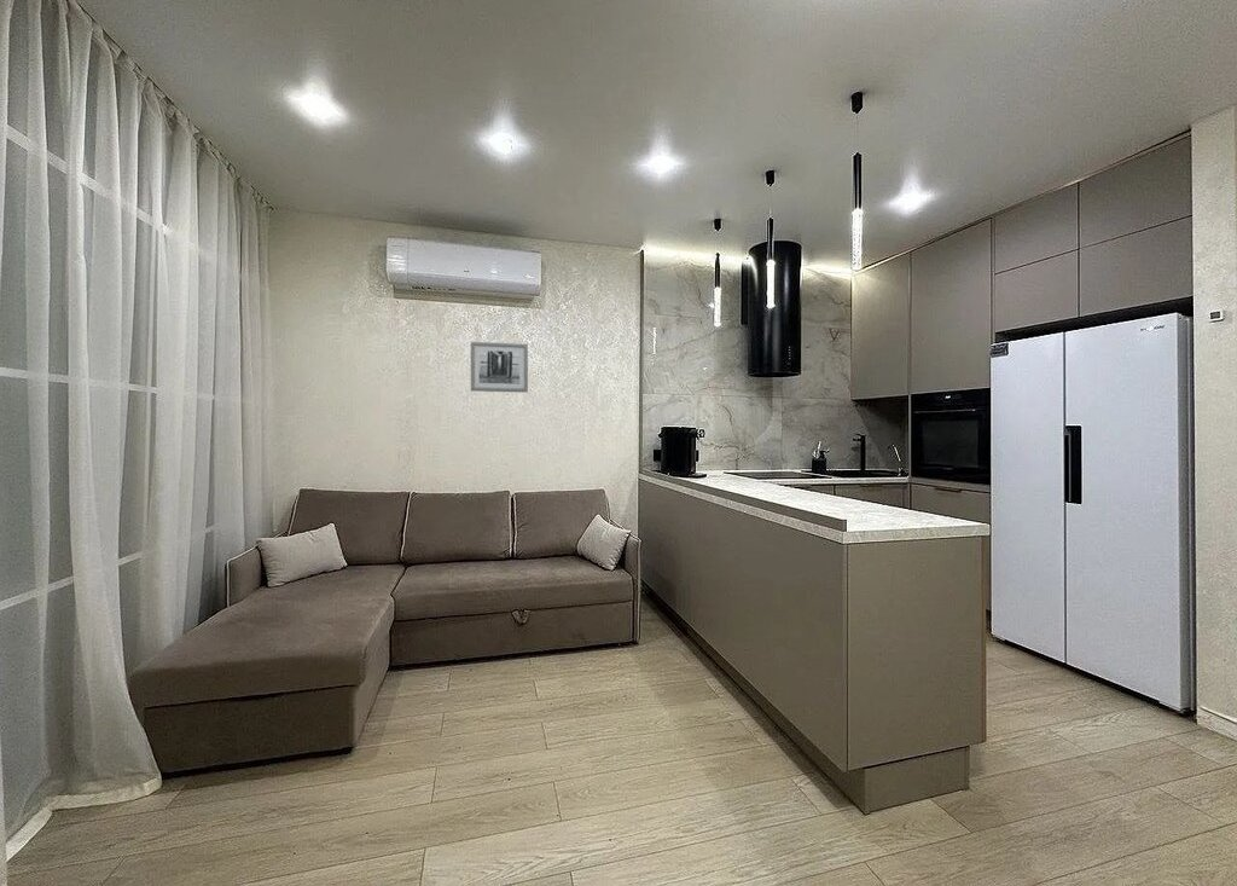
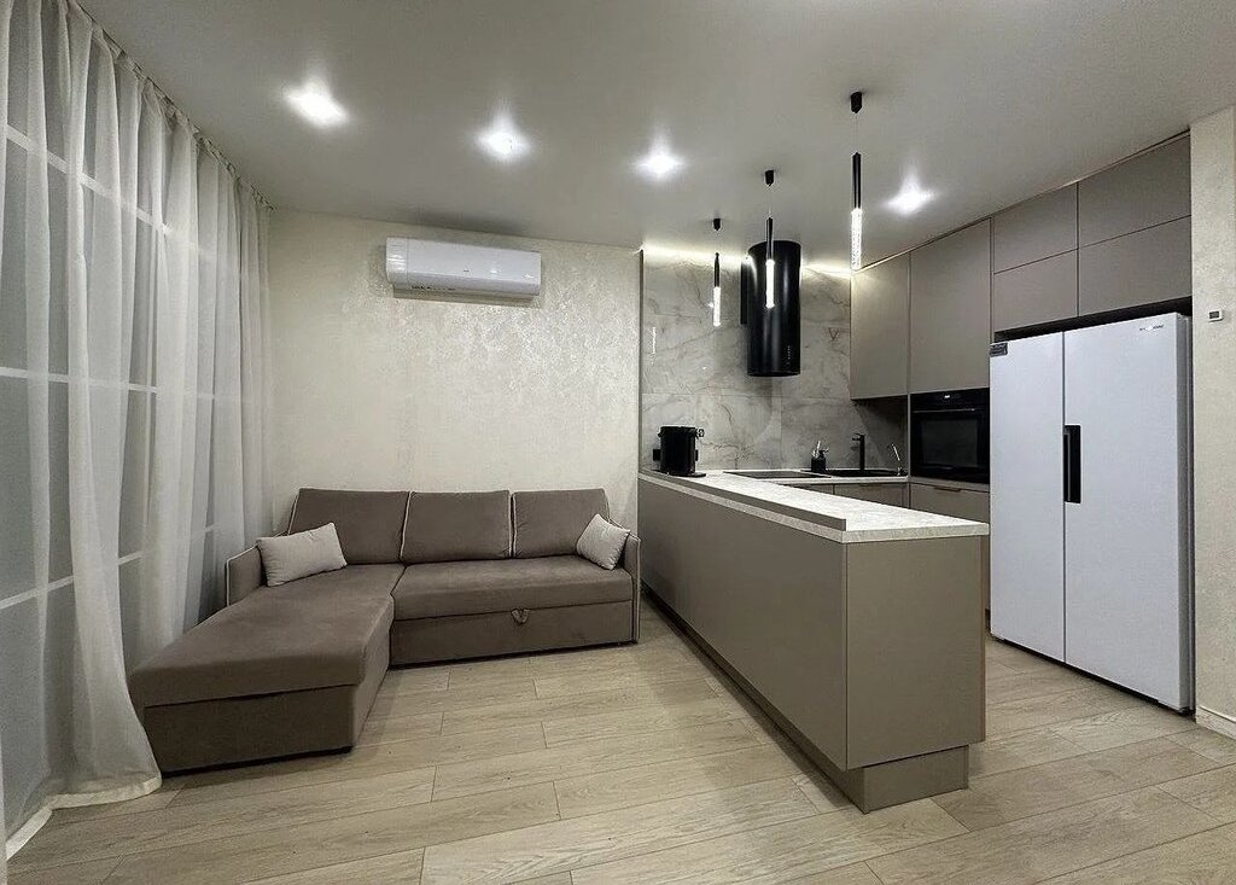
- wall art [470,341,529,394]
